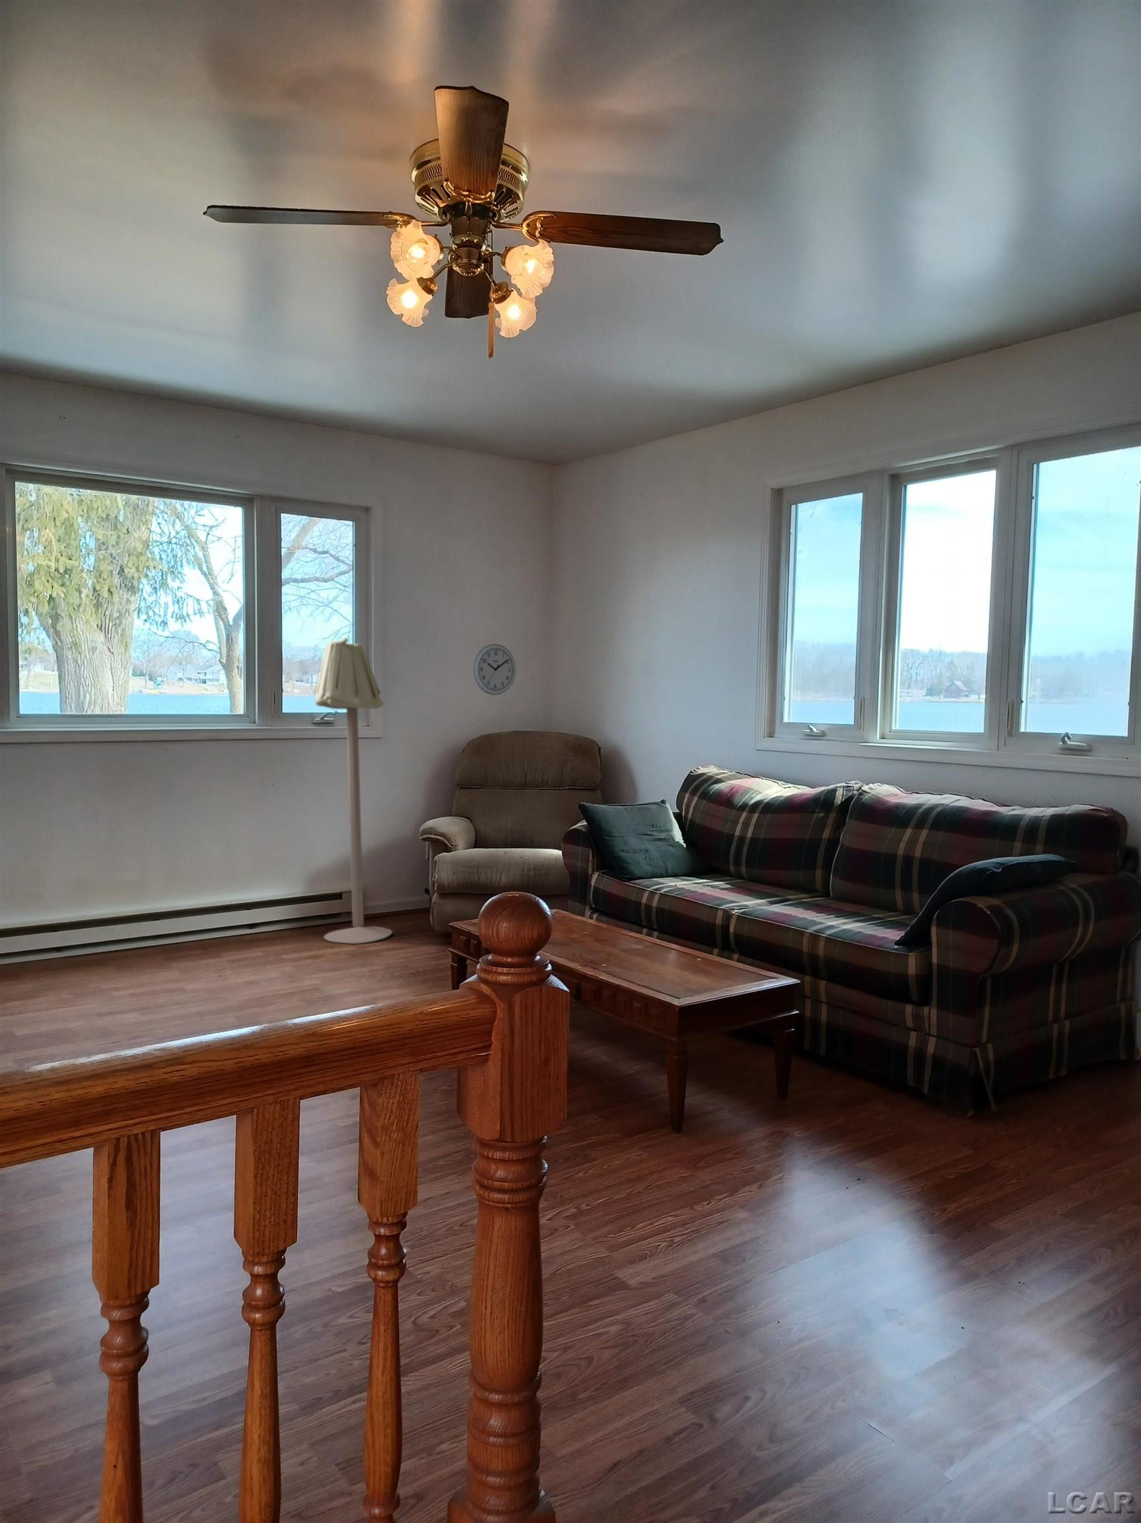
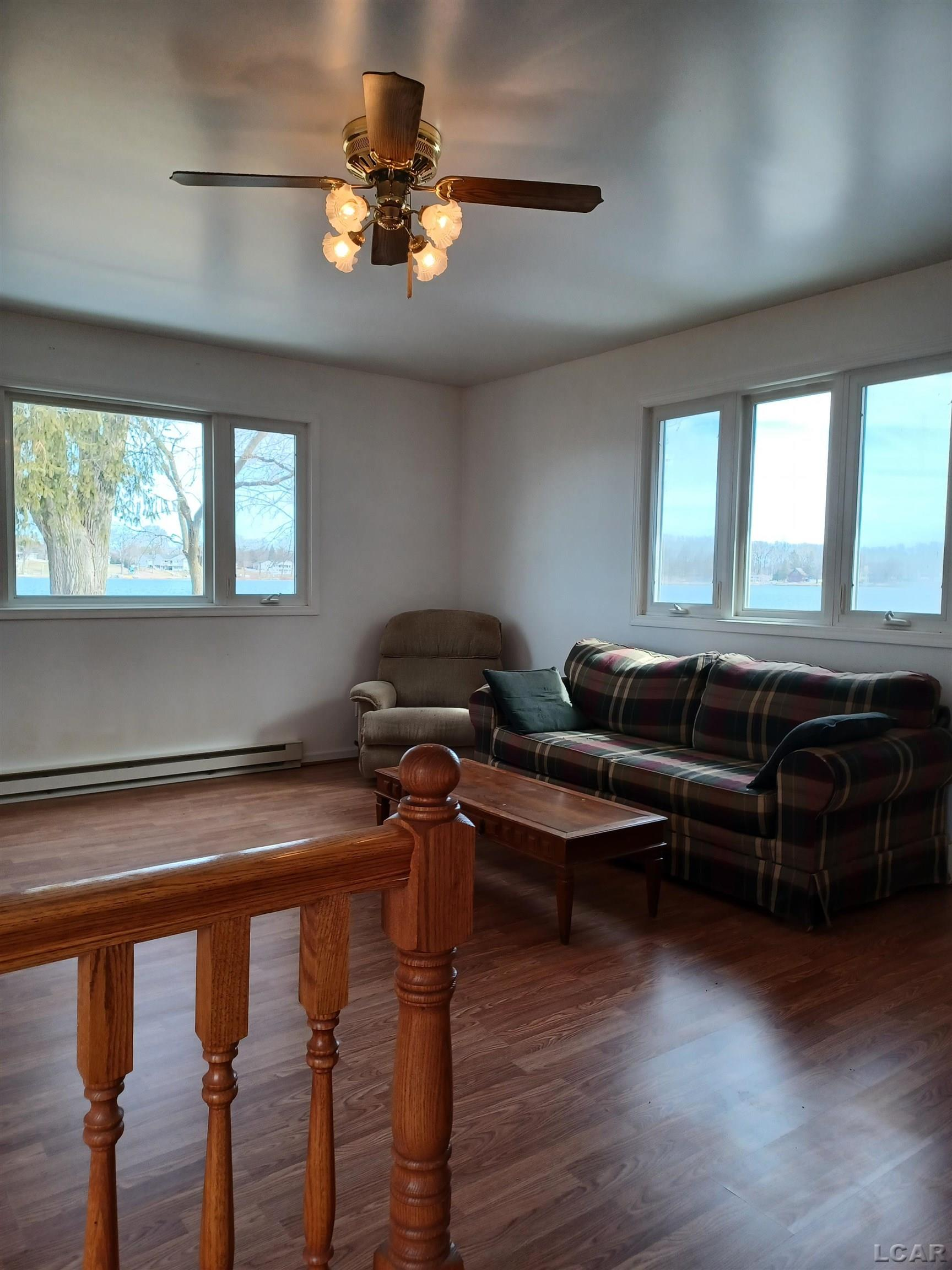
- wall clock [472,643,517,696]
- floor lamp [313,637,393,945]
